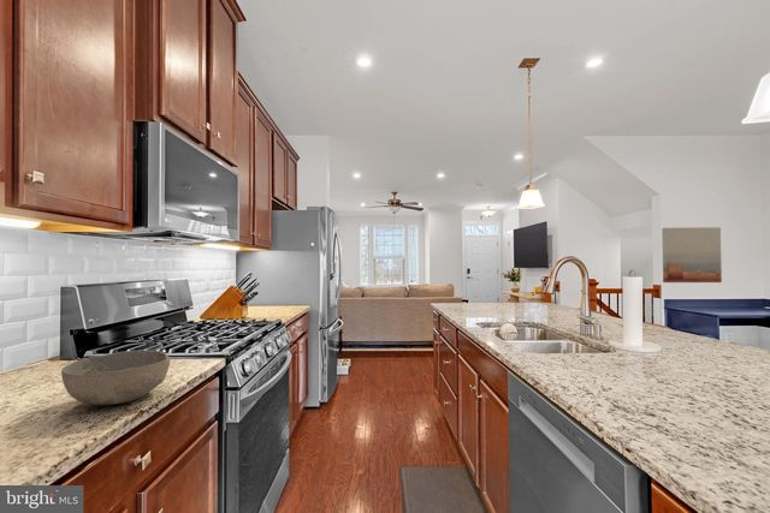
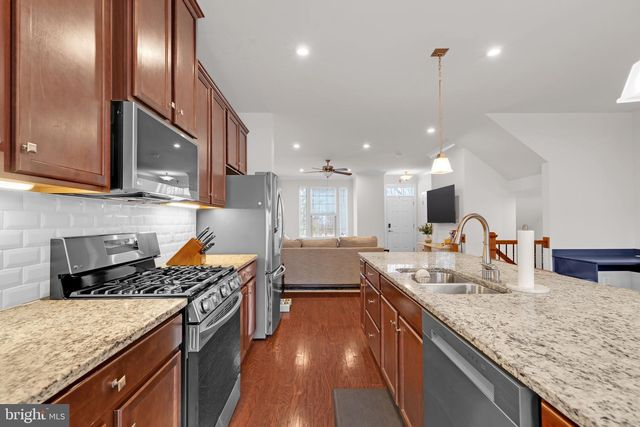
- wall art [661,226,723,284]
- bowl [60,348,171,406]
